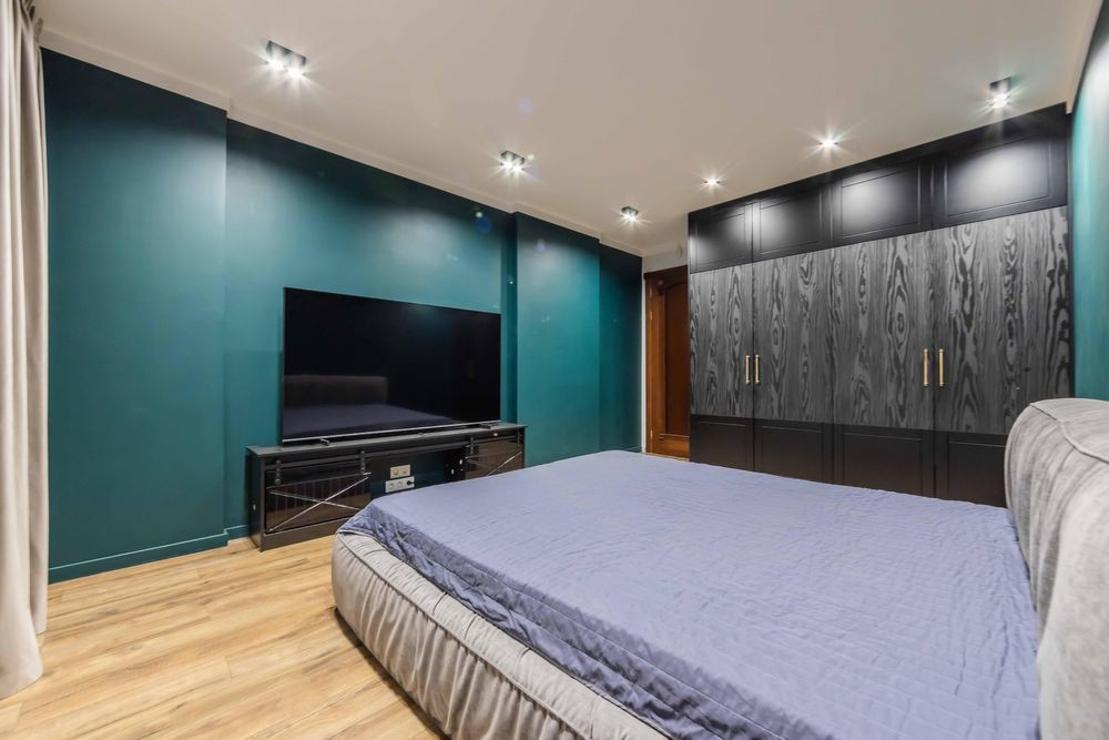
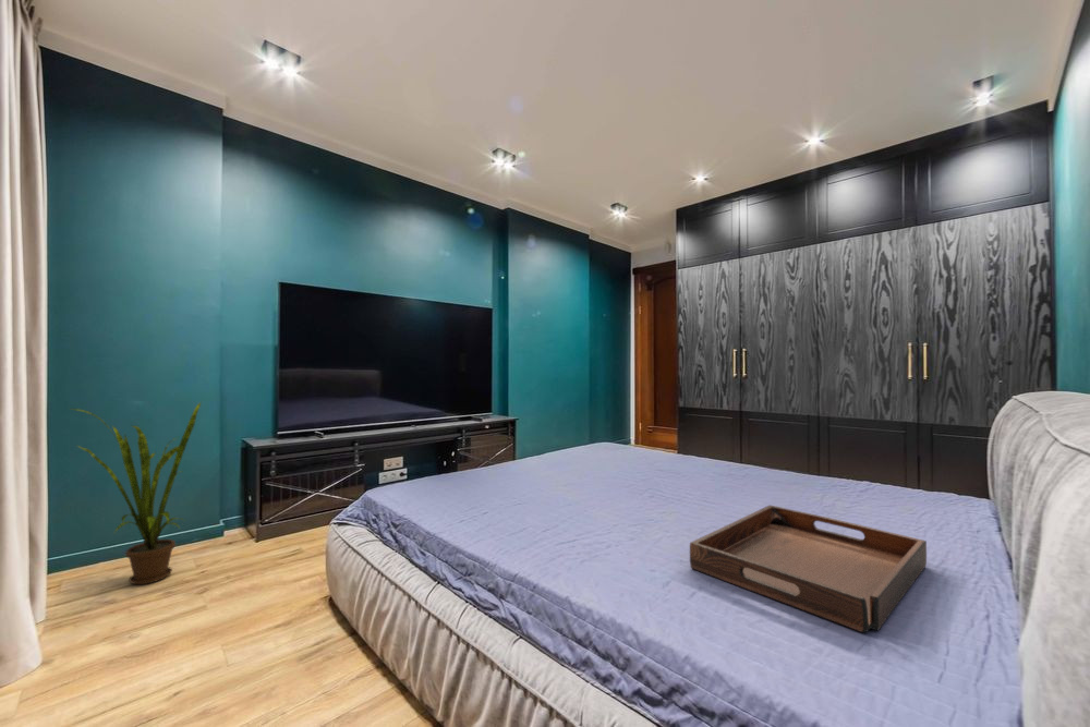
+ house plant [66,401,202,585]
+ serving tray [689,504,928,633]
